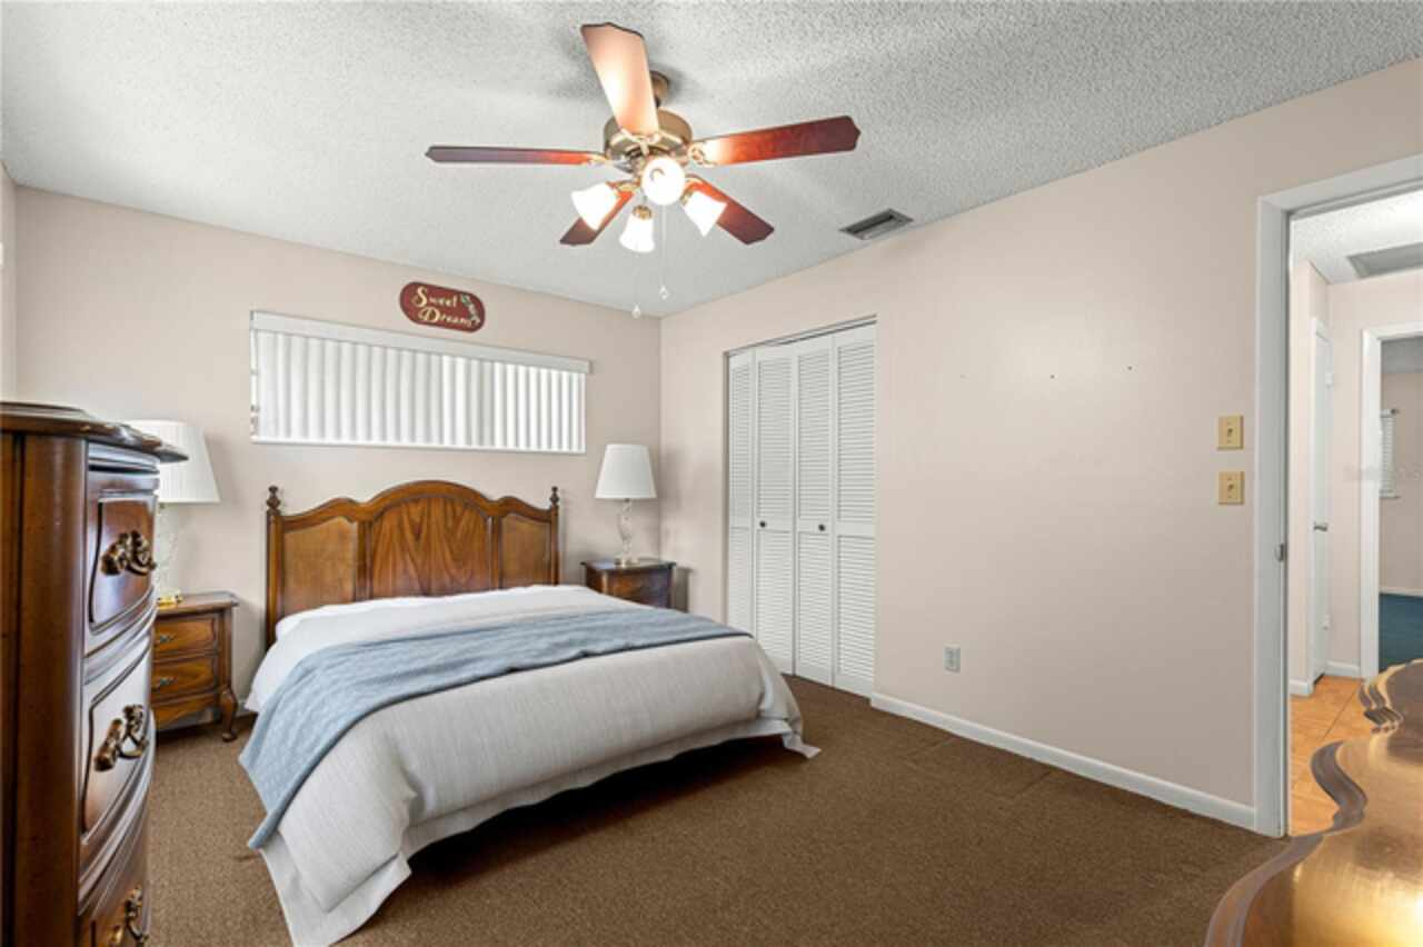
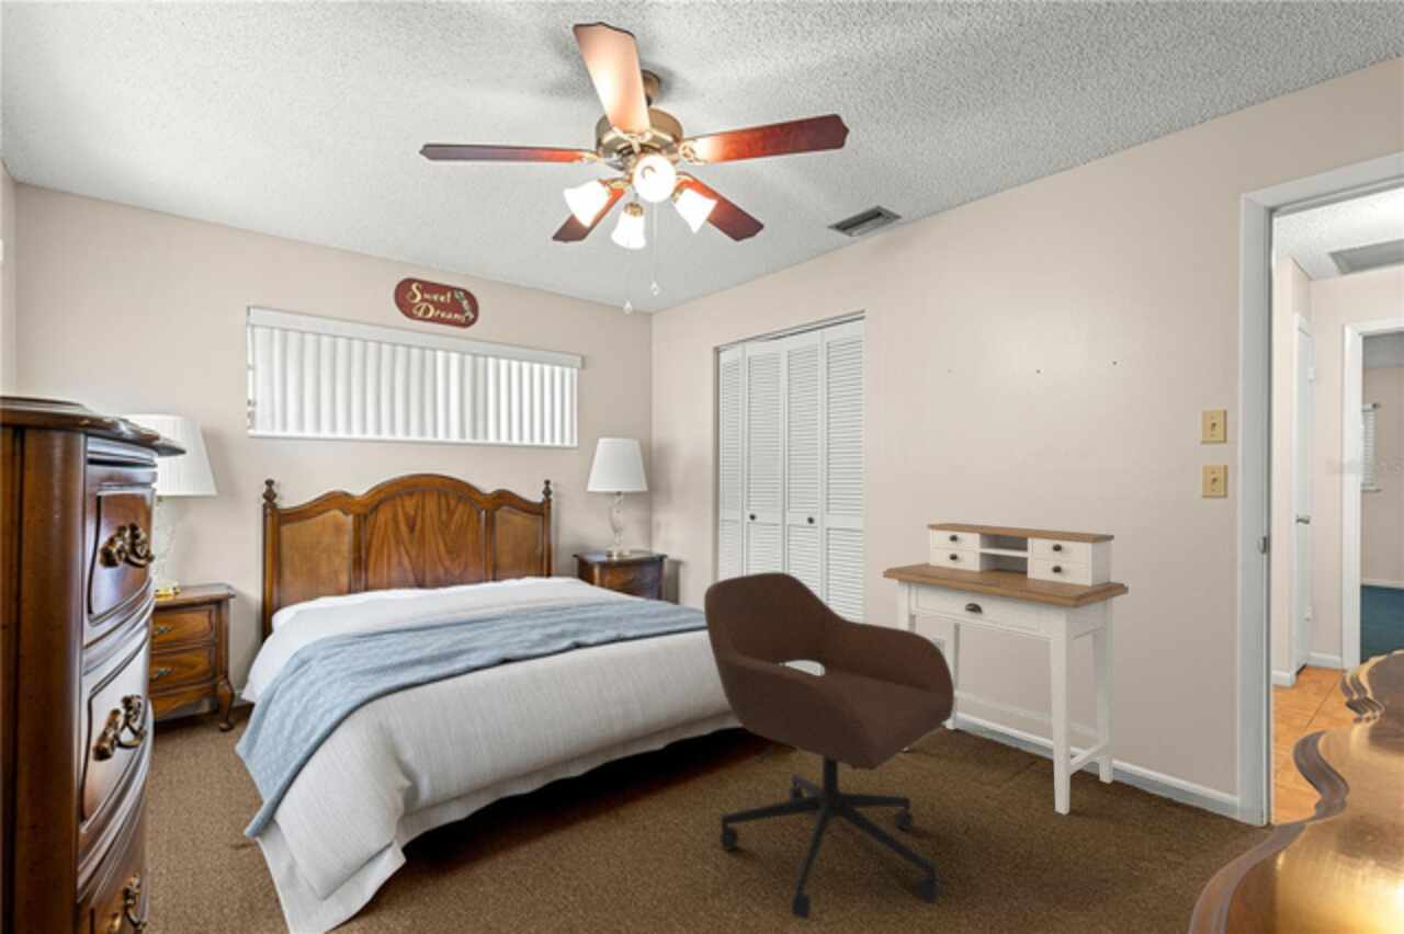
+ desk [882,522,1130,816]
+ office chair [703,571,954,920]
